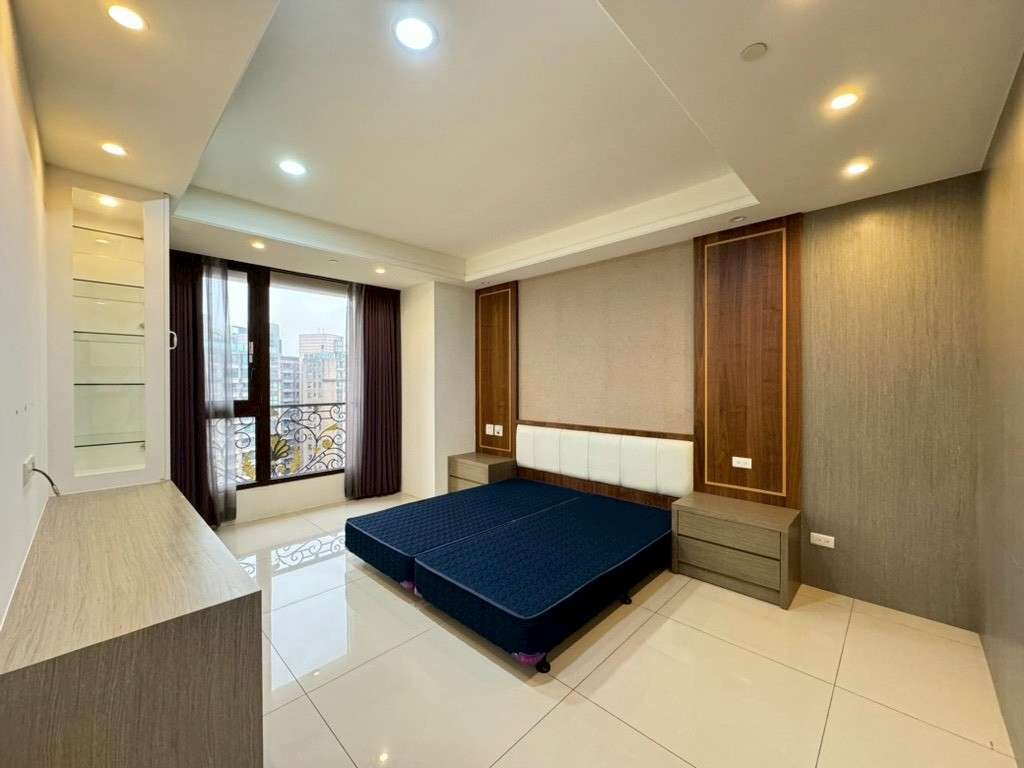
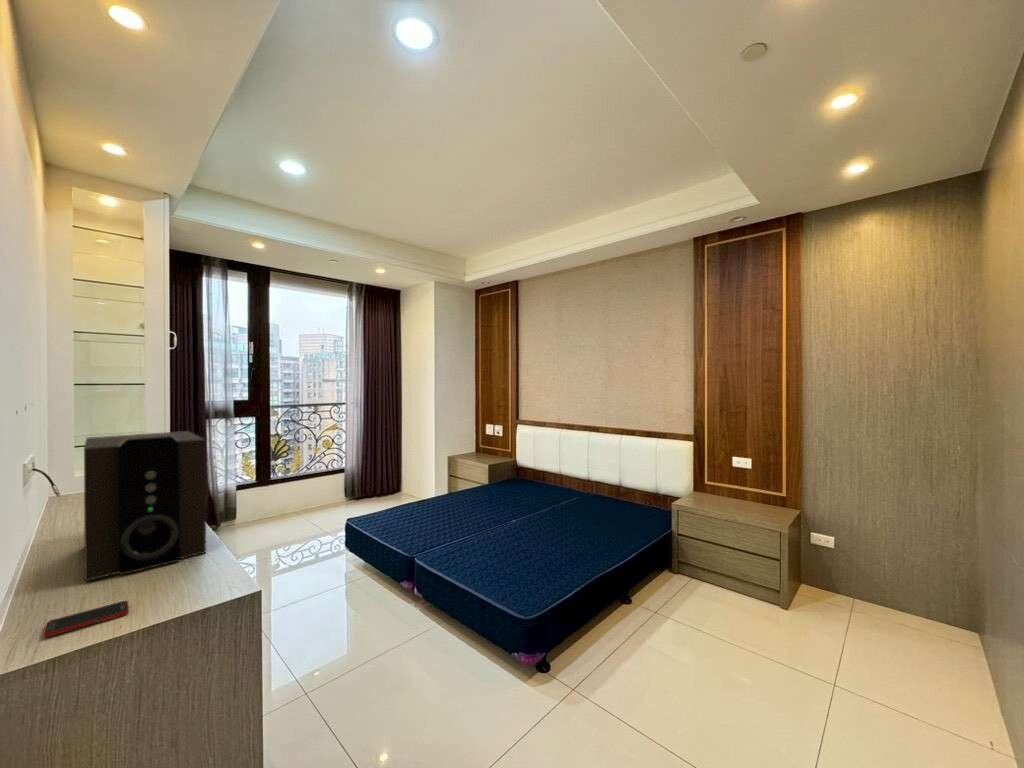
+ speaker [83,430,207,582]
+ cell phone [42,600,129,638]
